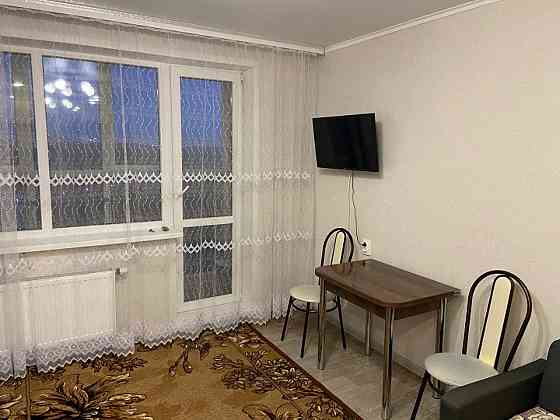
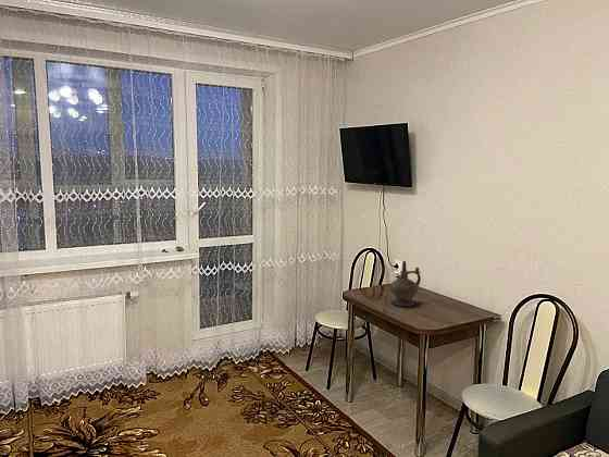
+ ceremonial vessel [389,260,422,308]
